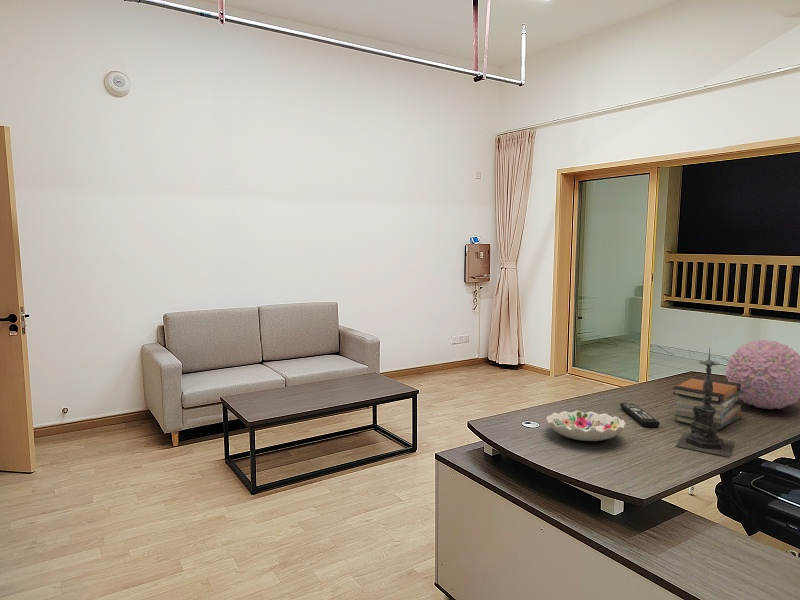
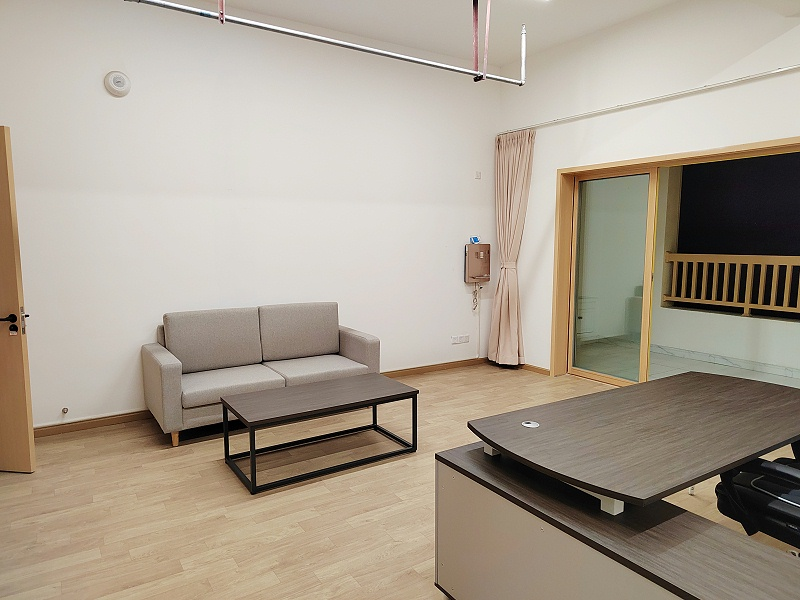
- decorative orb [725,339,800,411]
- remote control [619,402,661,428]
- book stack [672,375,743,432]
- candle holder [675,346,736,458]
- decorative bowl [545,410,627,442]
